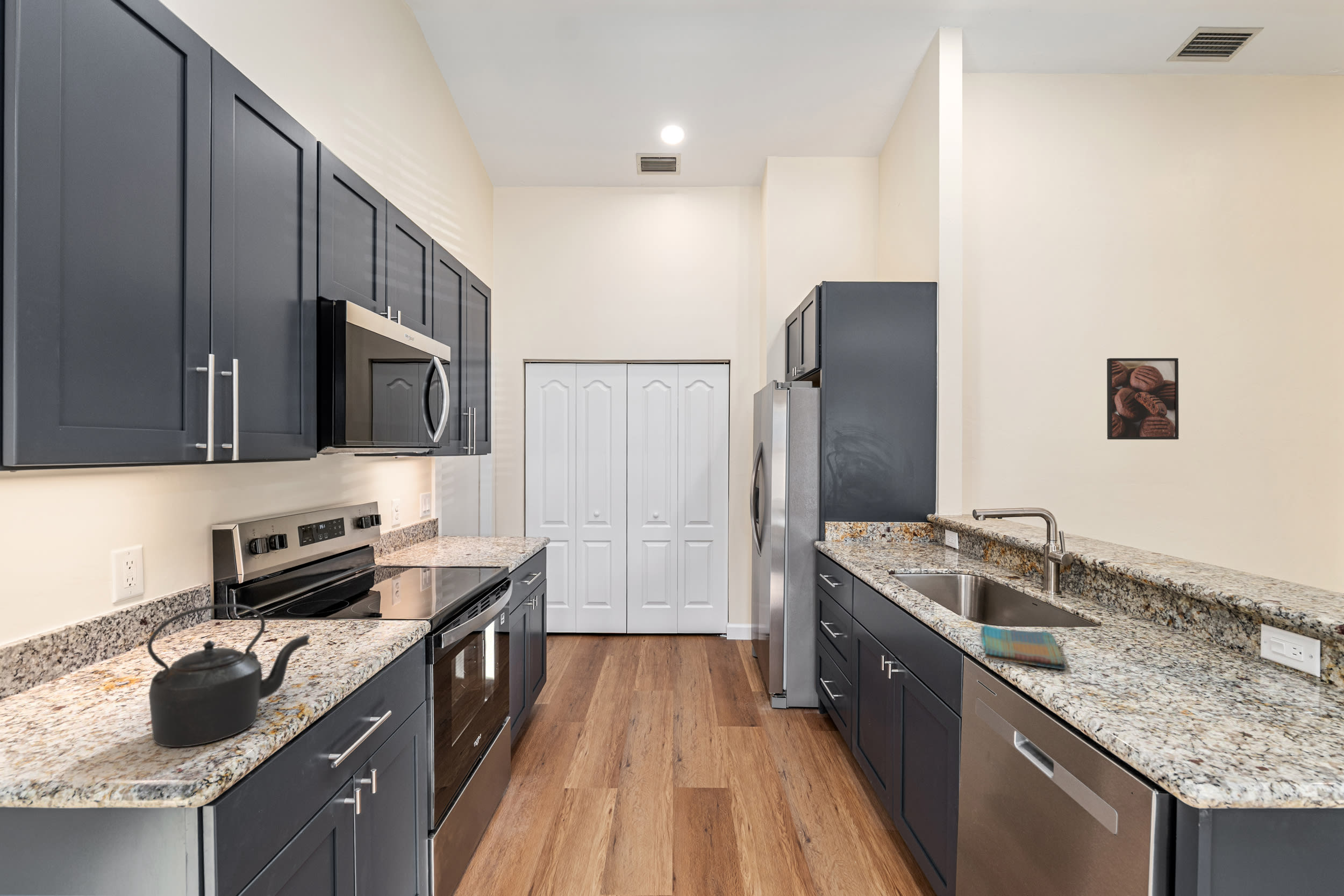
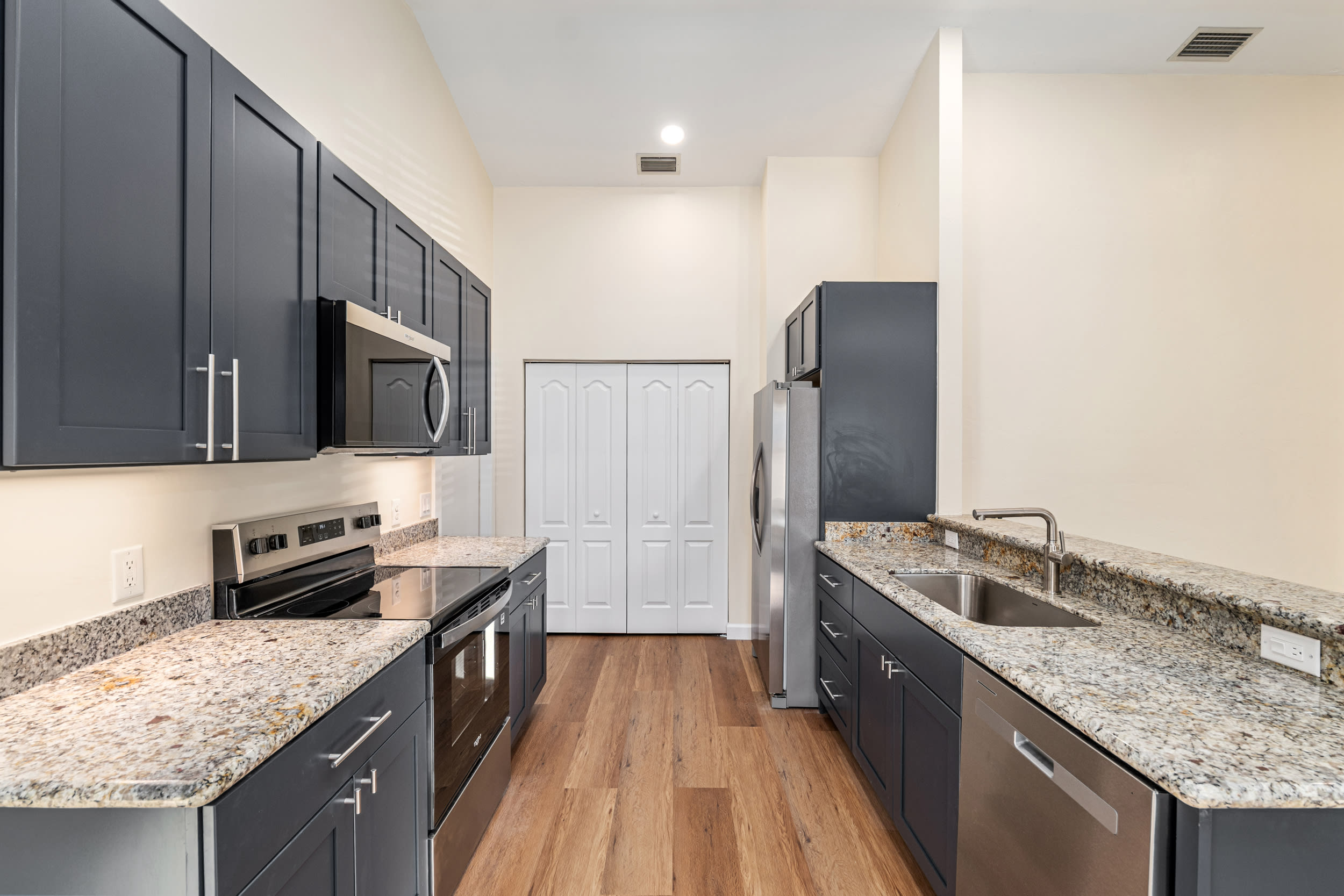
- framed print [1106,357,1179,440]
- kettle [147,603,310,748]
- dish towel [980,625,1067,670]
